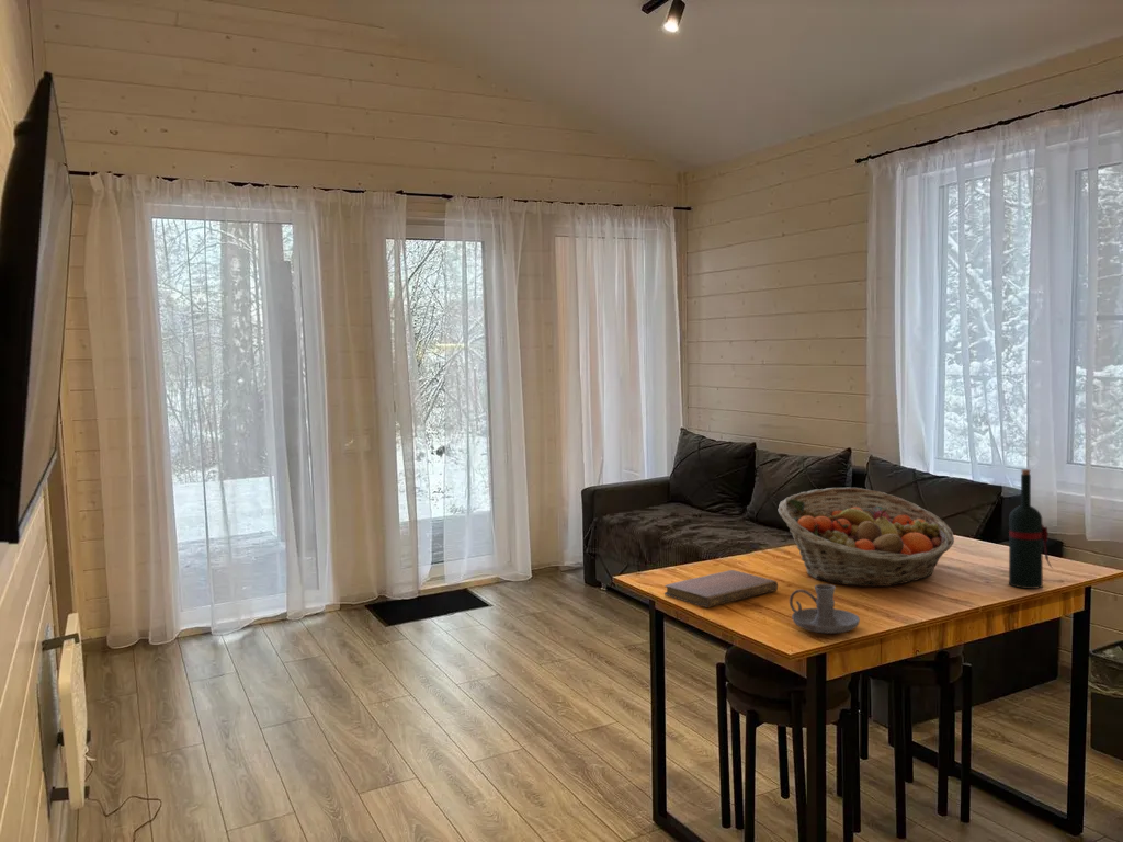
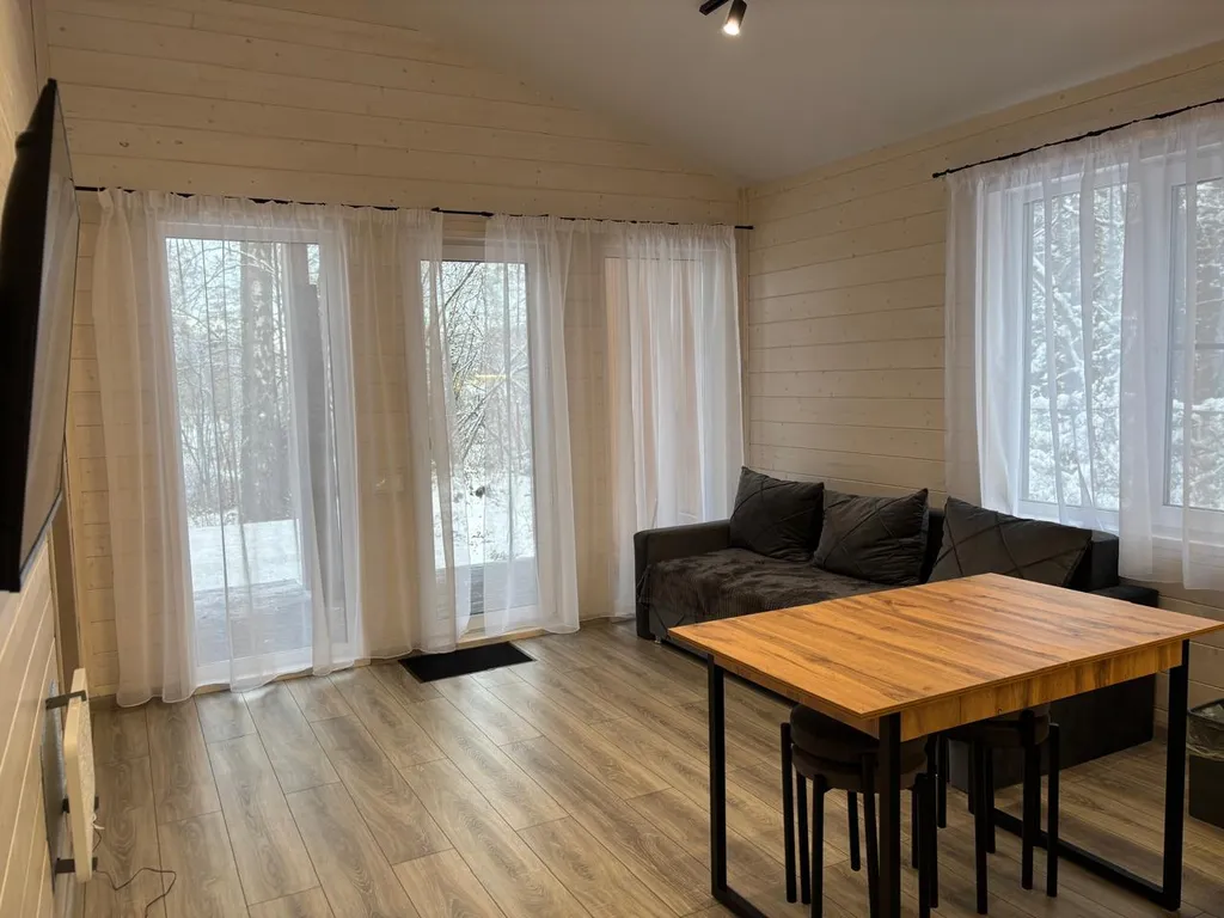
- fruit basket [778,487,955,588]
- candle holder [789,583,861,635]
- wine bottle [1008,468,1053,590]
- notebook [663,569,779,608]
